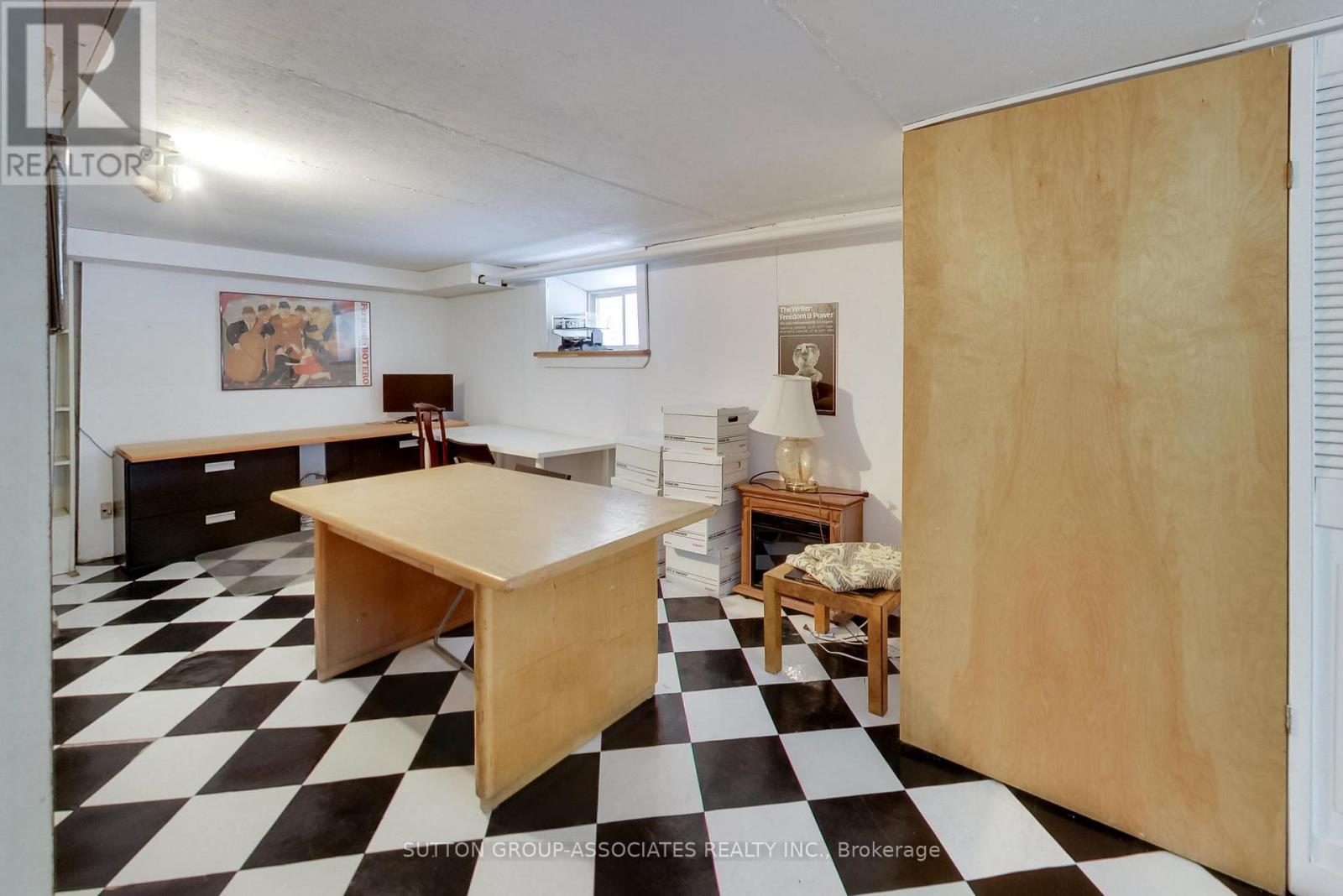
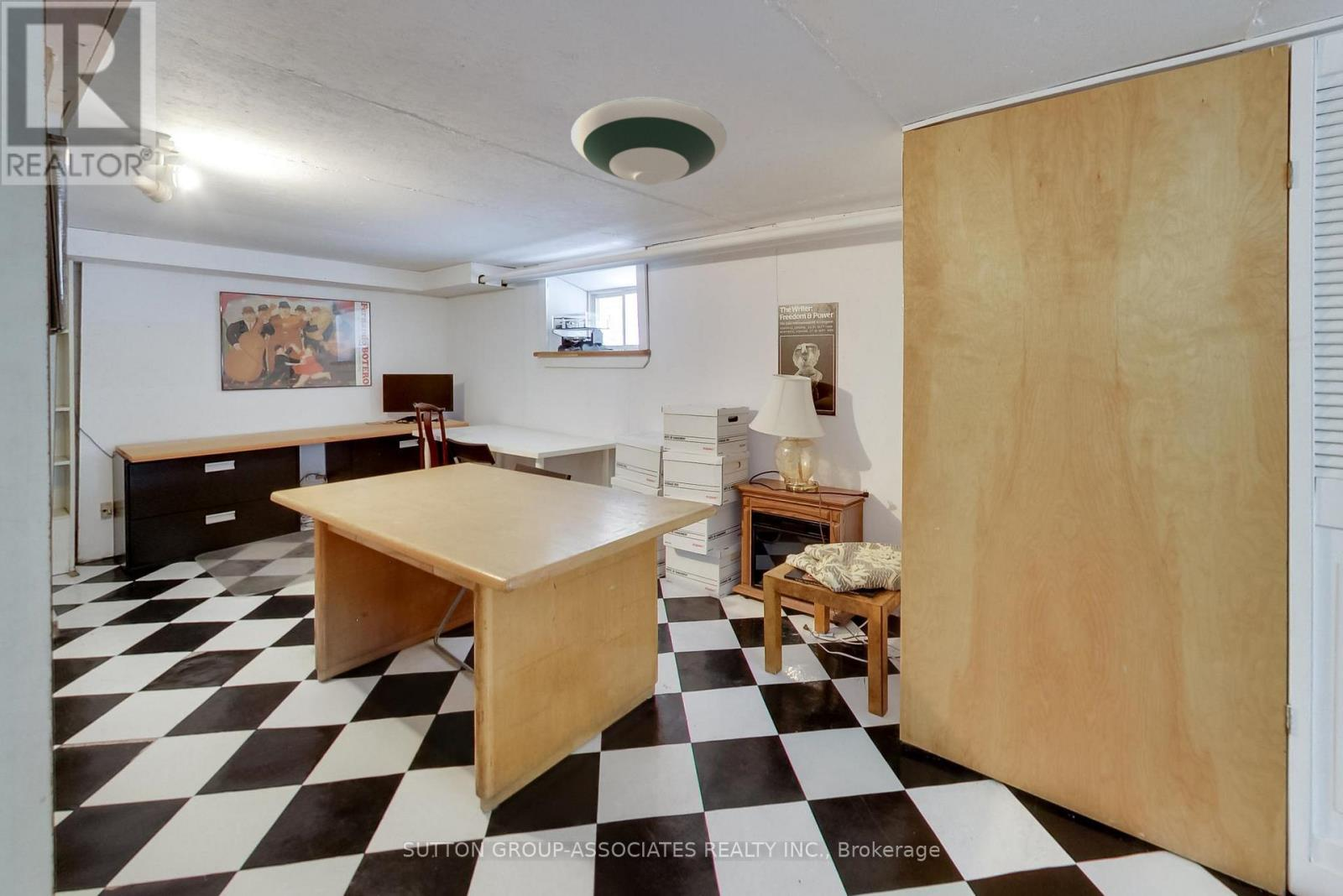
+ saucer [570,96,728,186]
